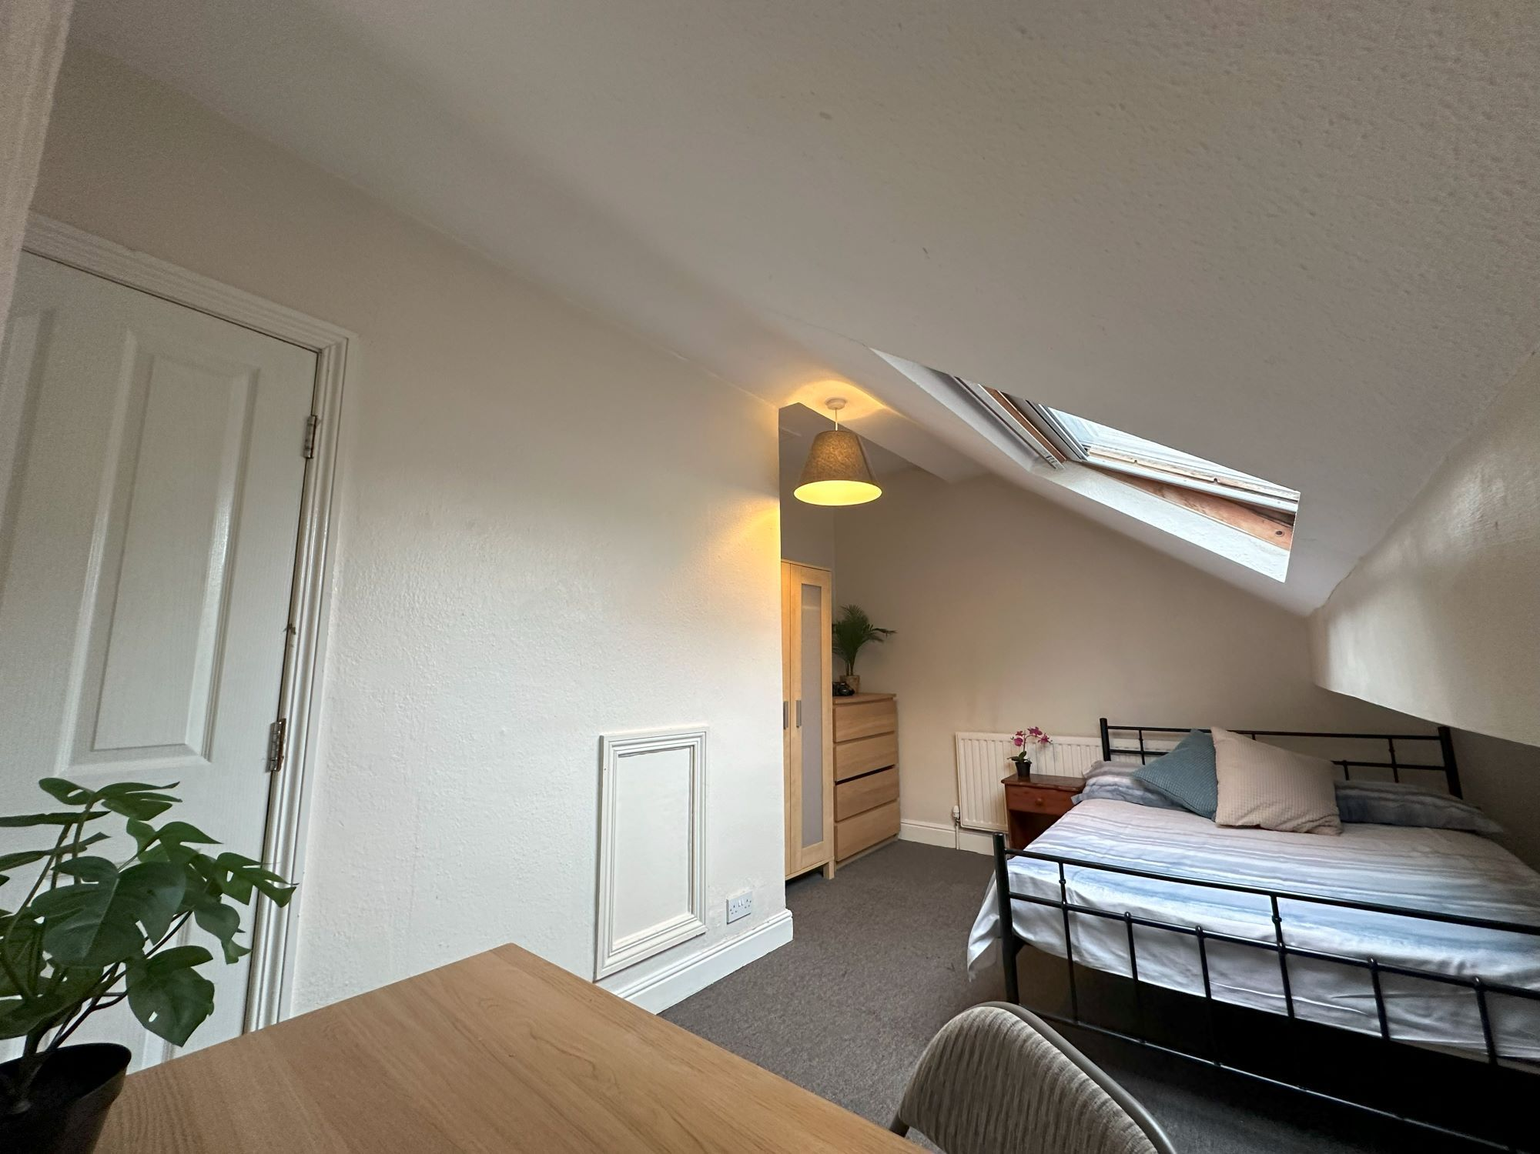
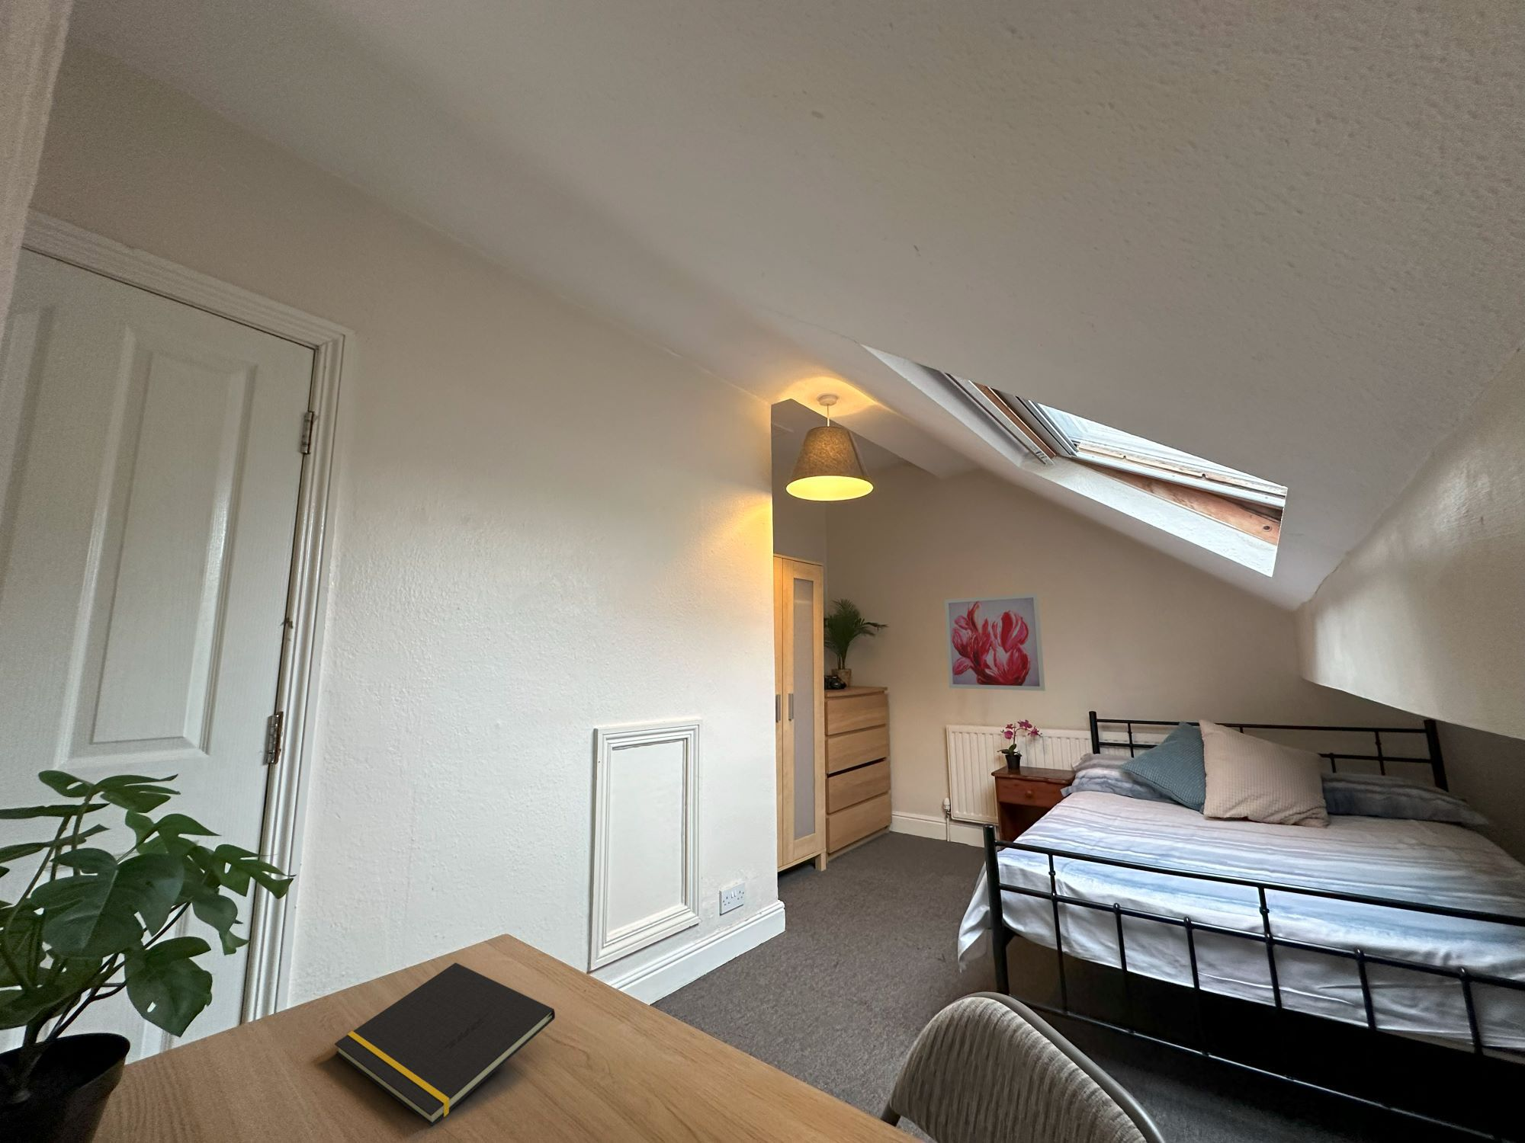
+ notepad [334,962,556,1127]
+ wall art [944,592,1046,692]
